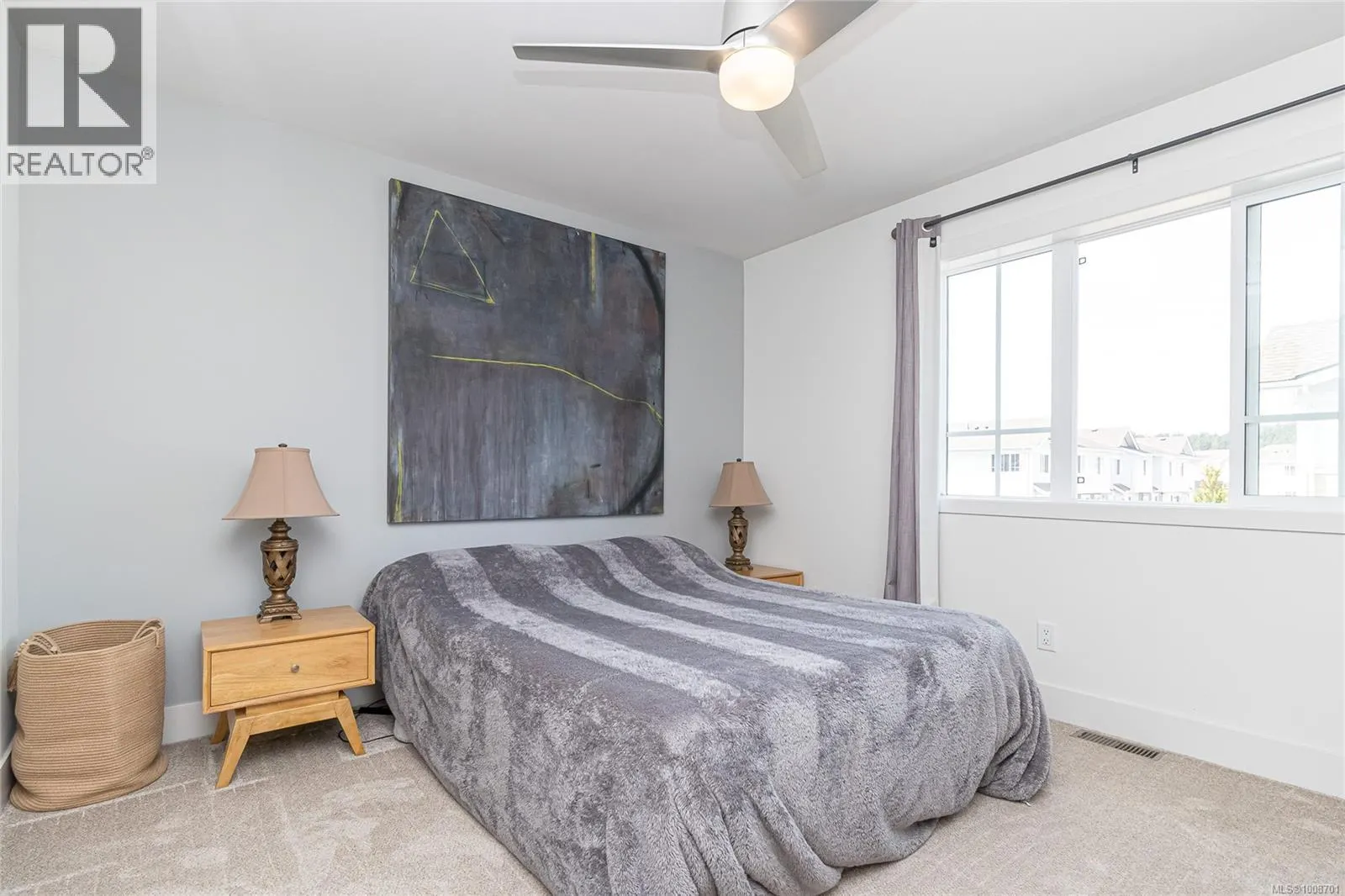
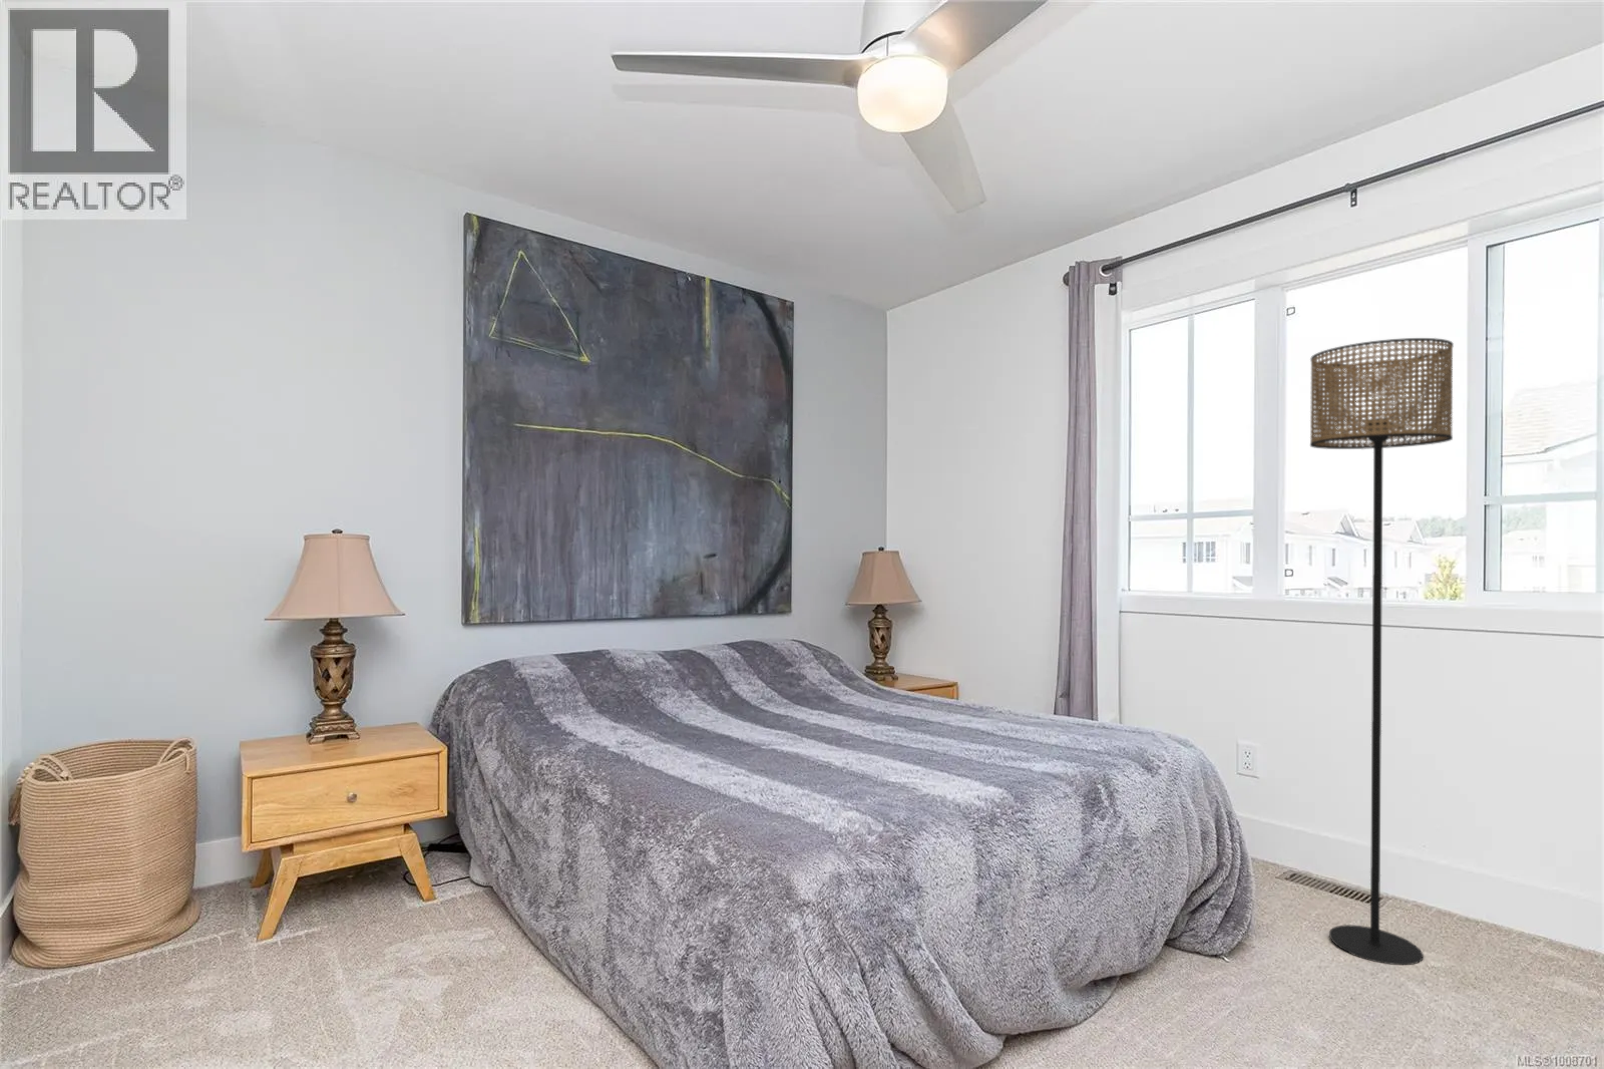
+ floor lamp [1309,336,1455,965]
